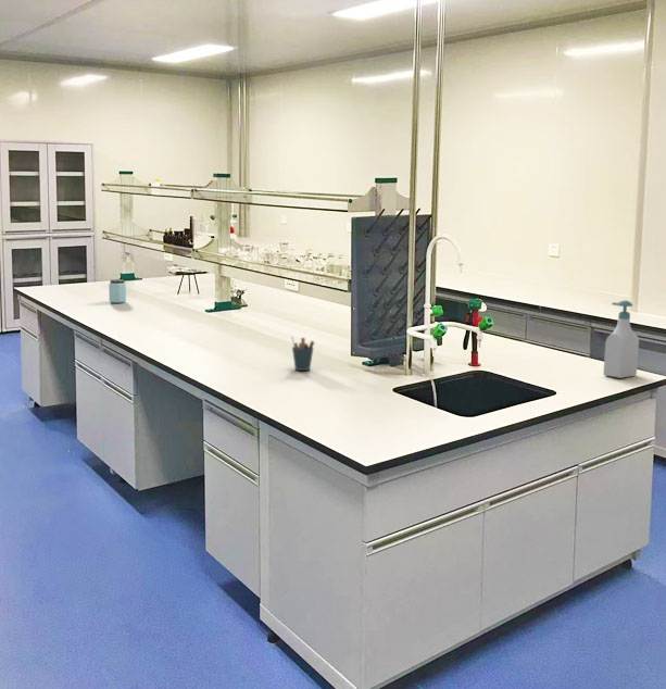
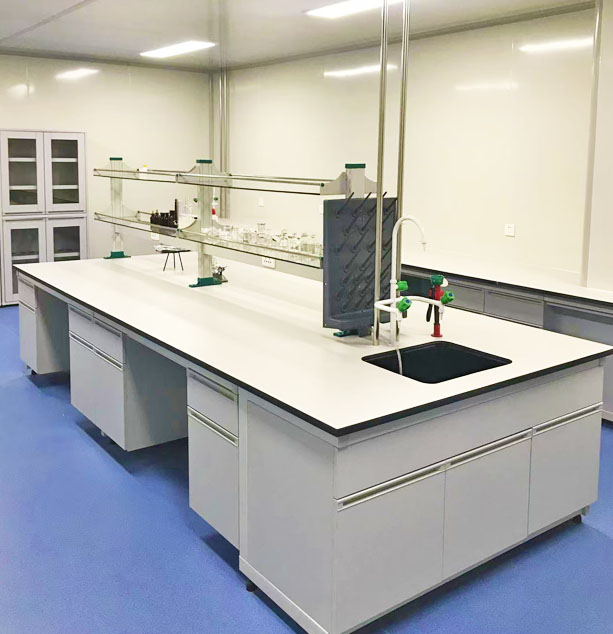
- pen holder [290,335,315,372]
- peanut butter [108,279,127,304]
- soap bottle [602,299,640,379]
